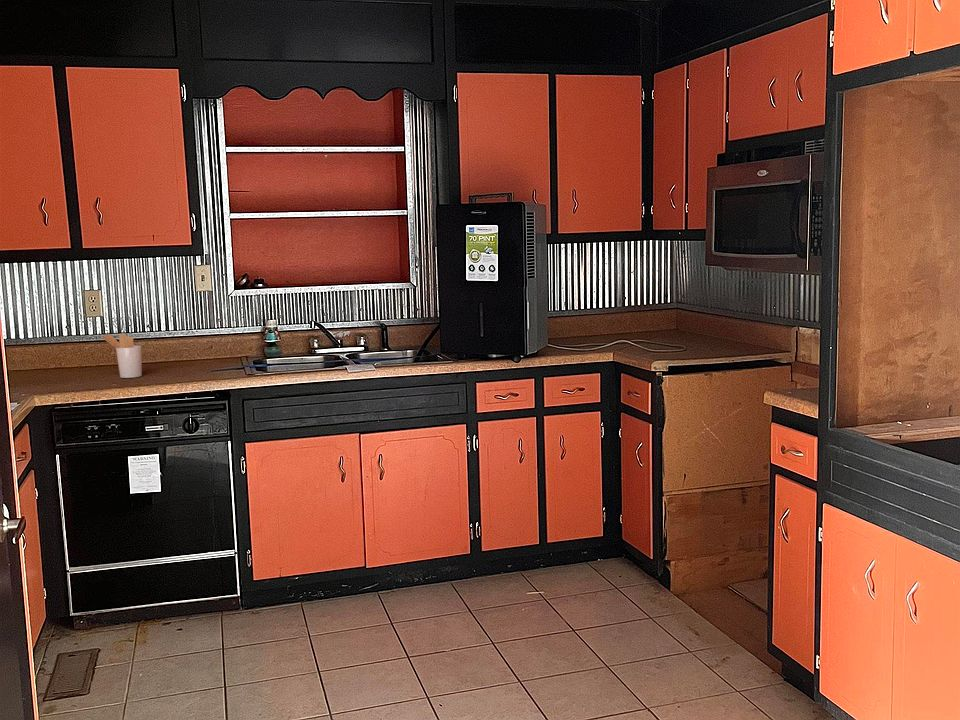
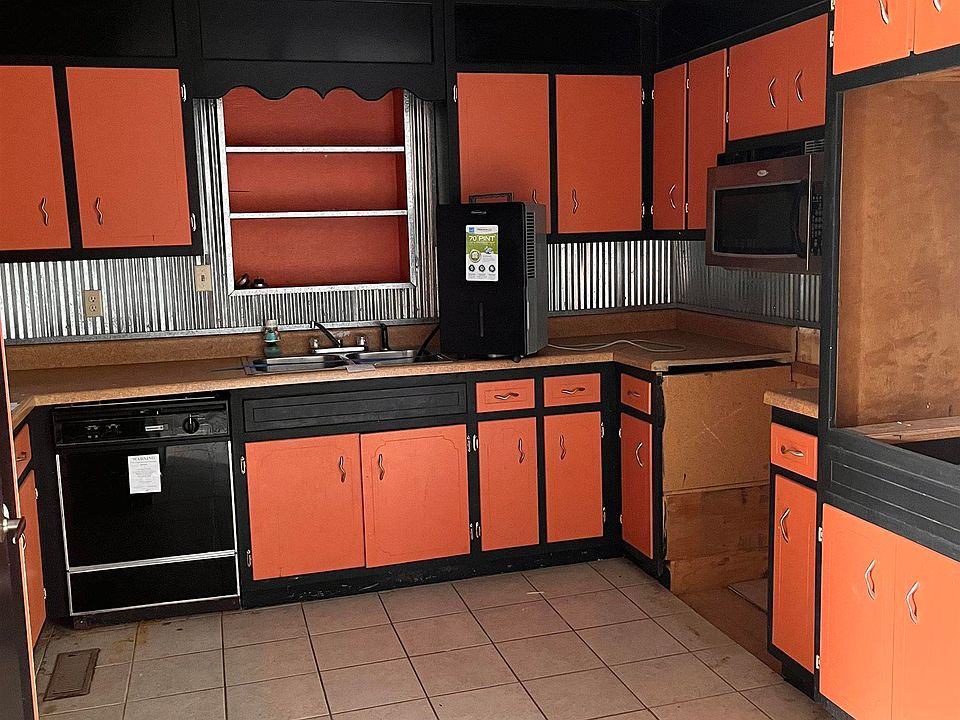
- utensil holder [100,332,143,379]
